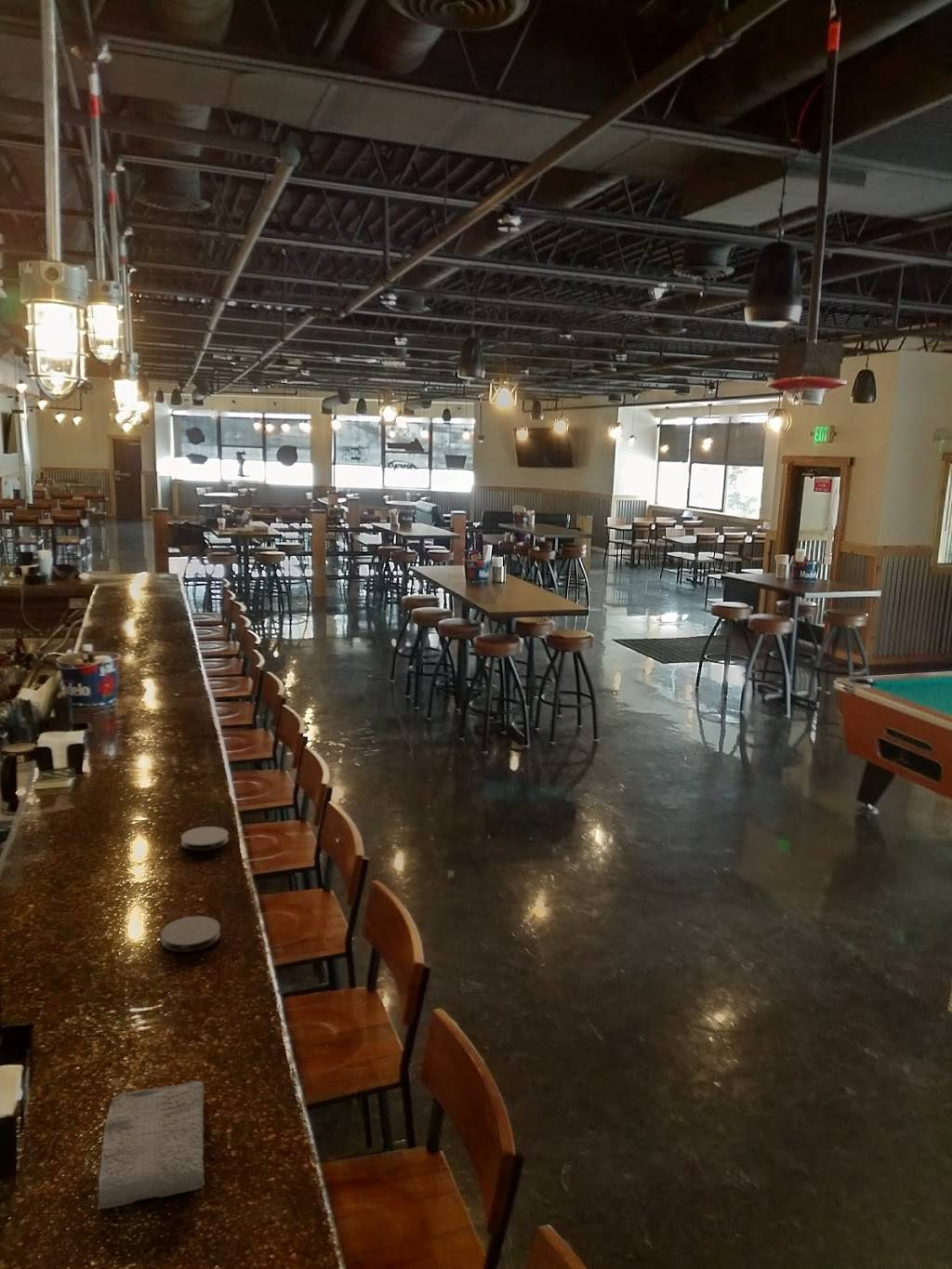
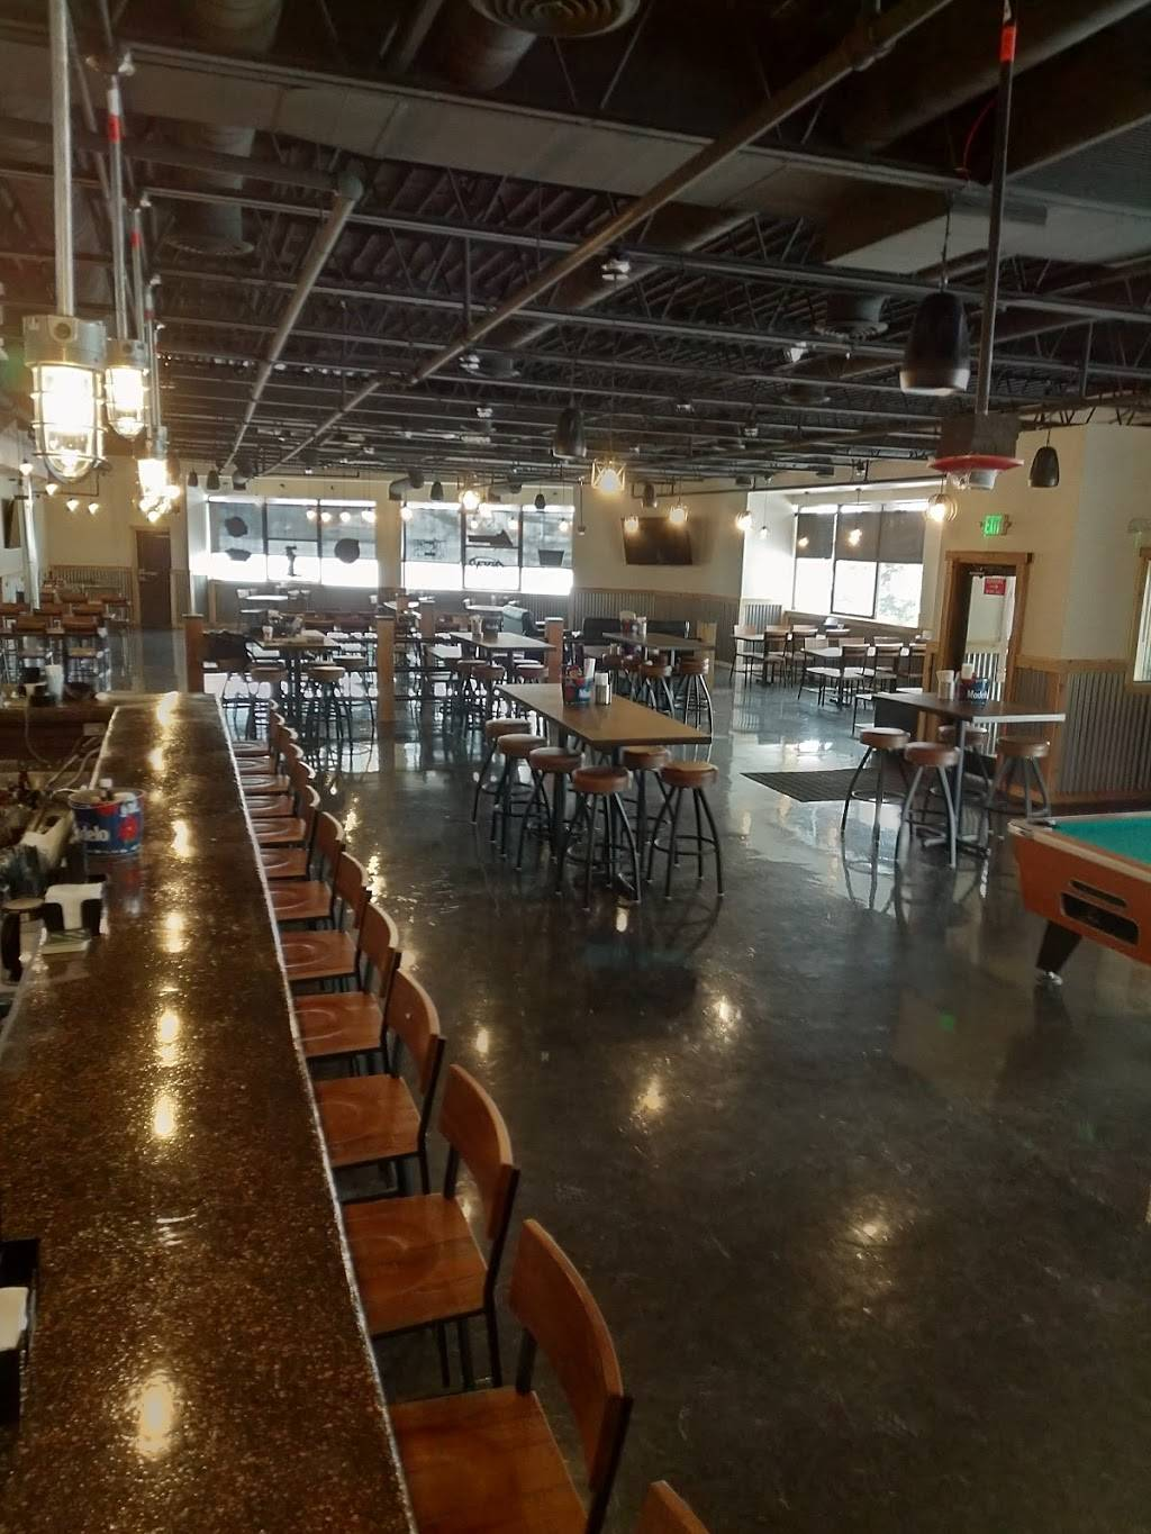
- coaster [180,826,230,852]
- coaster [160,915,221,953]
- washcloth [97,1079,205,1210]
